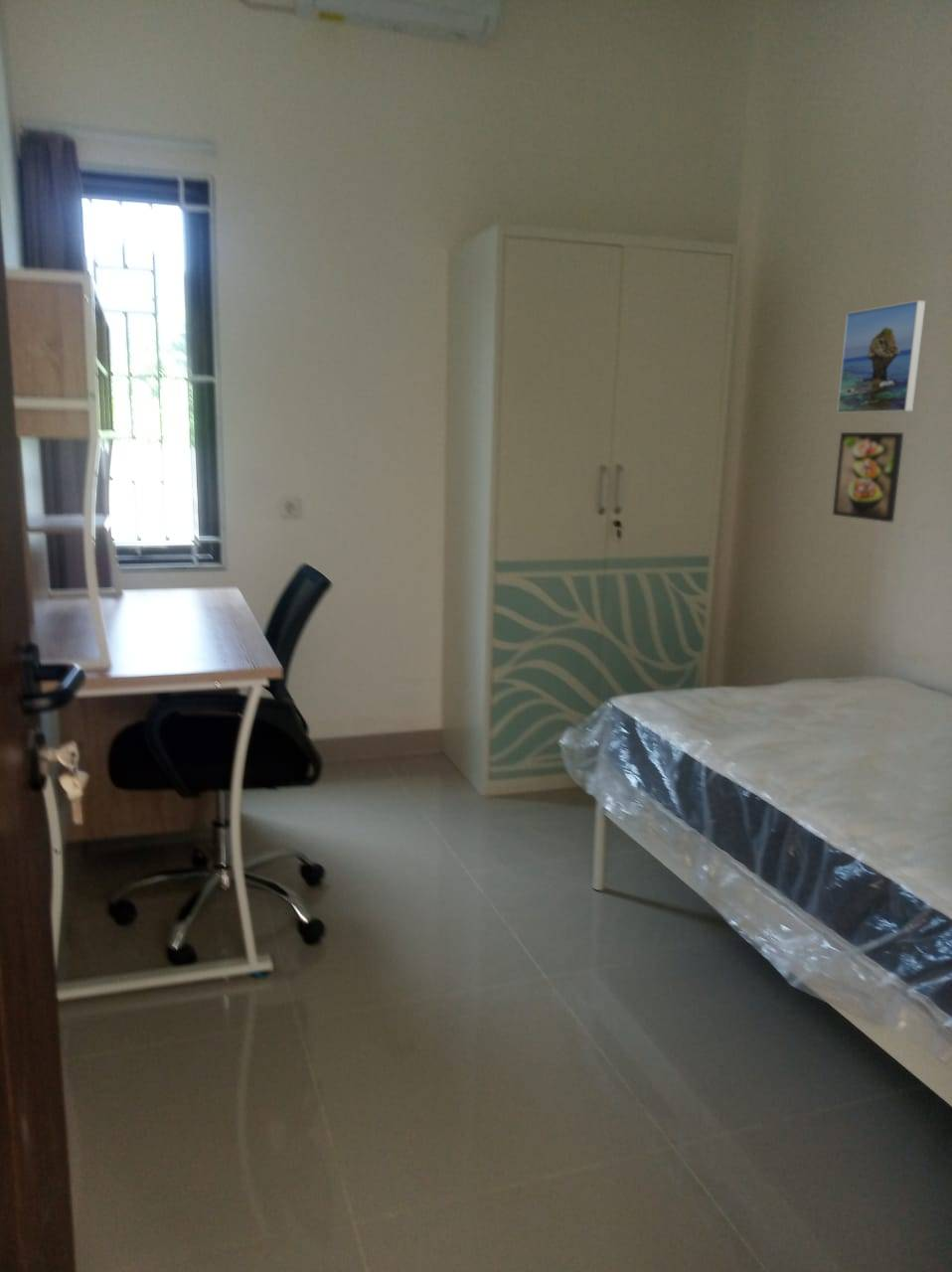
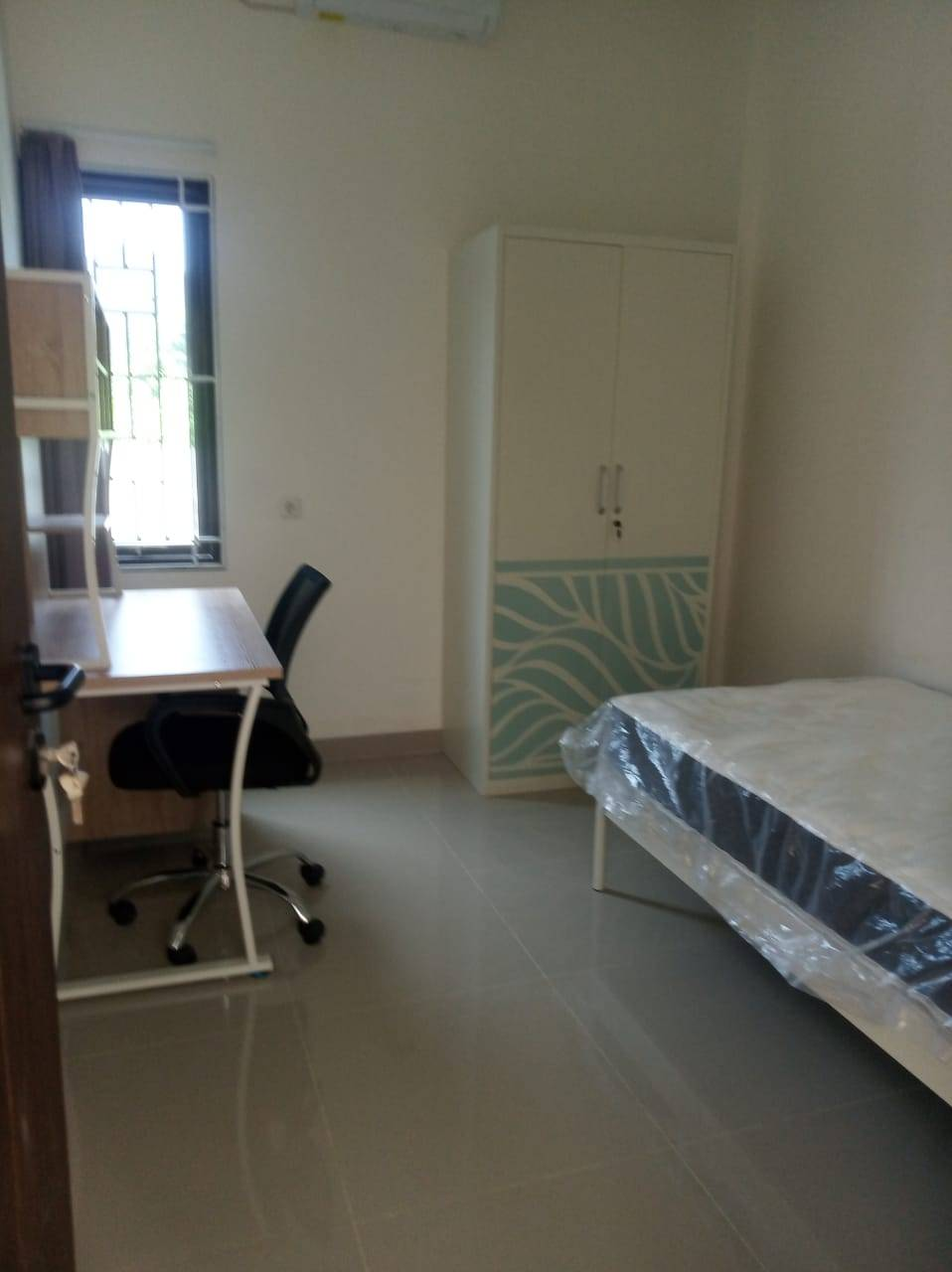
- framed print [832,431,904,523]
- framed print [836,299,926,414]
